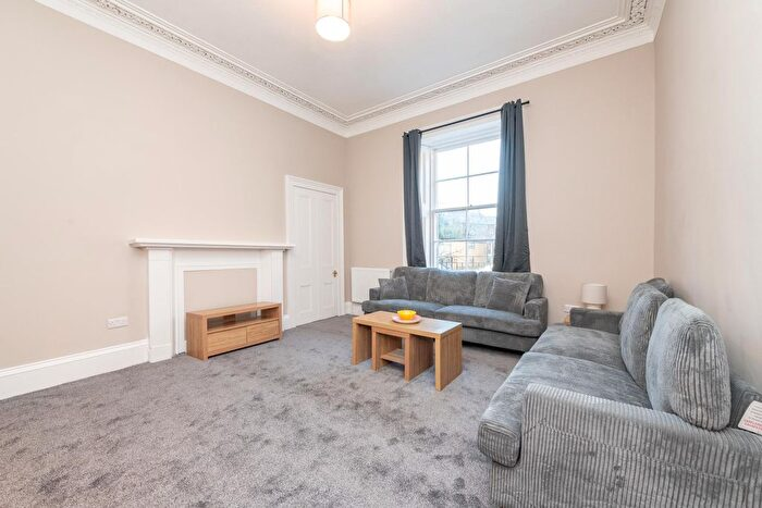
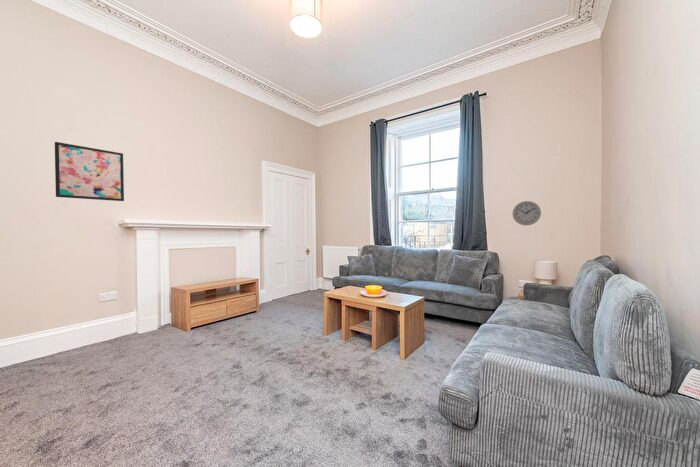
+ wall art [54,141,125,202]
+ wall clock [512,200,542,226]
